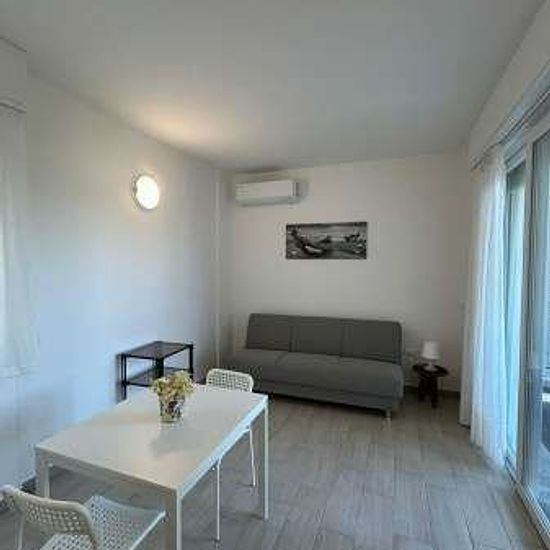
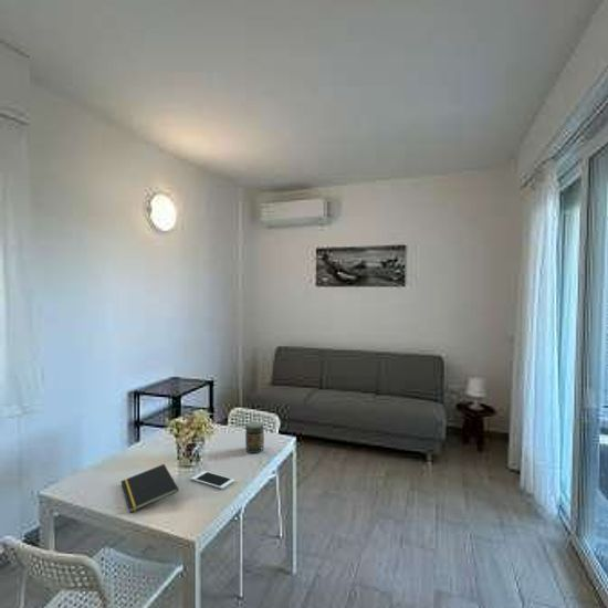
+ notepad [119,463,180,514]
+ cell phone [190,470,235,490]
+ jar [244,421,265,454]
